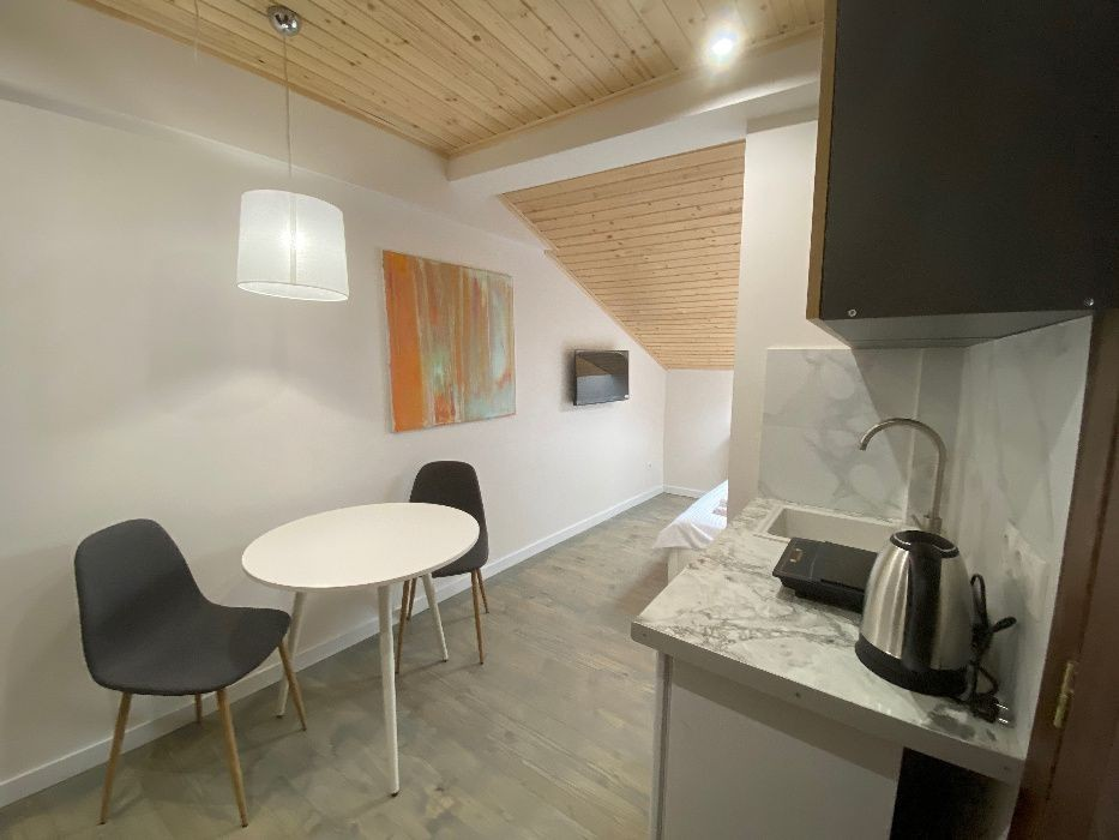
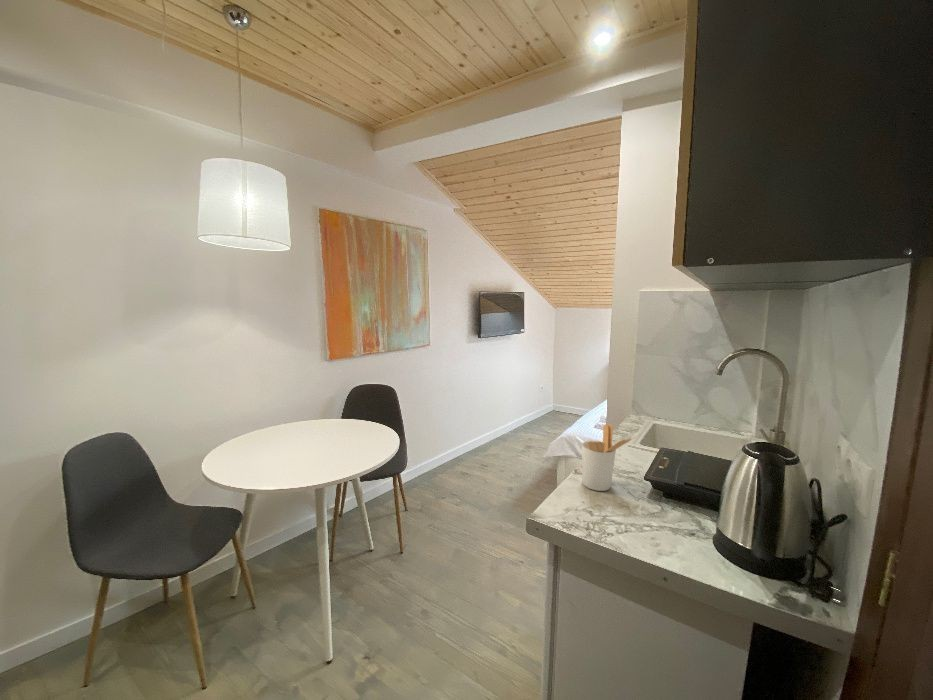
+ utensil holder [581,423,637,492]
